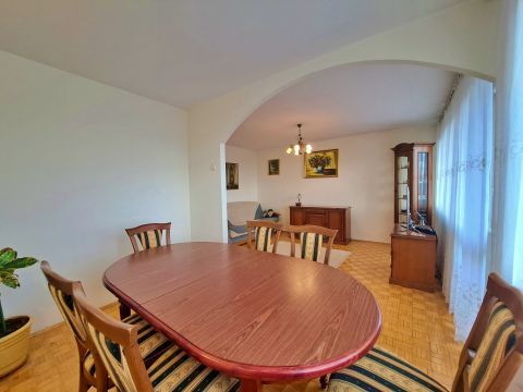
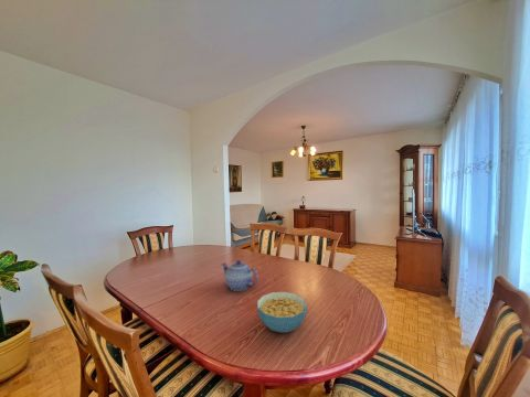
+ cereal bowl [256,291,309,333]
+ teapot [220,259,259,292]
